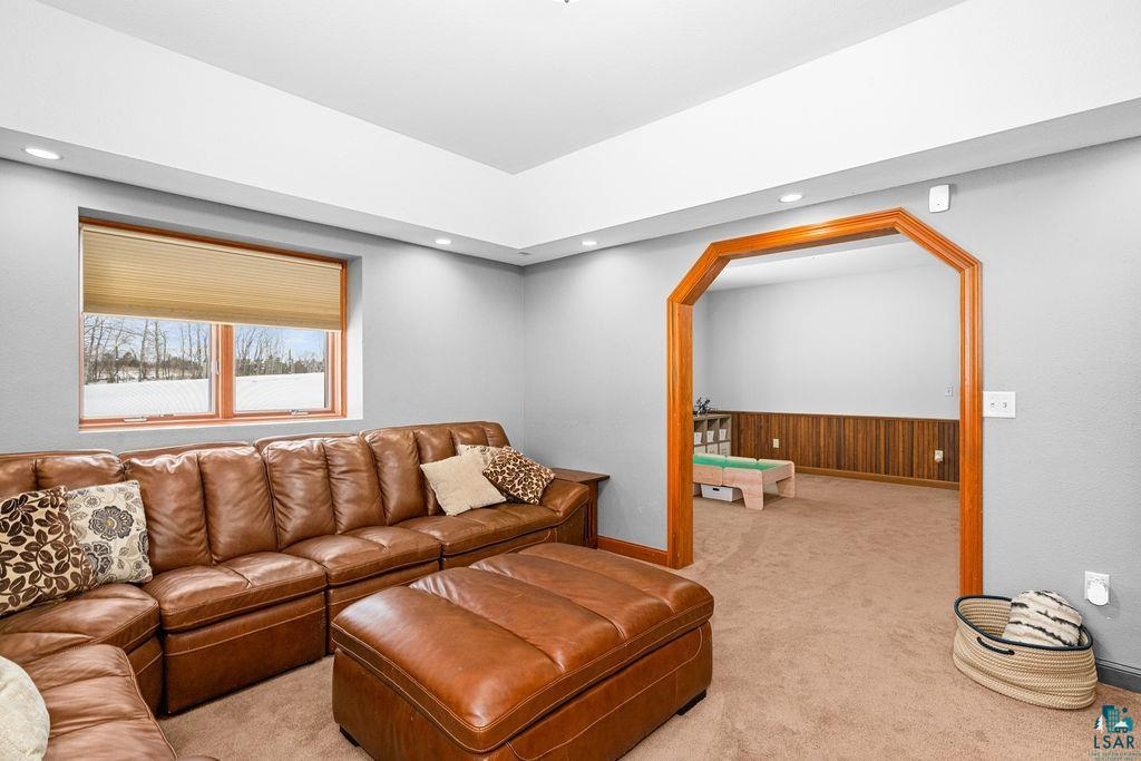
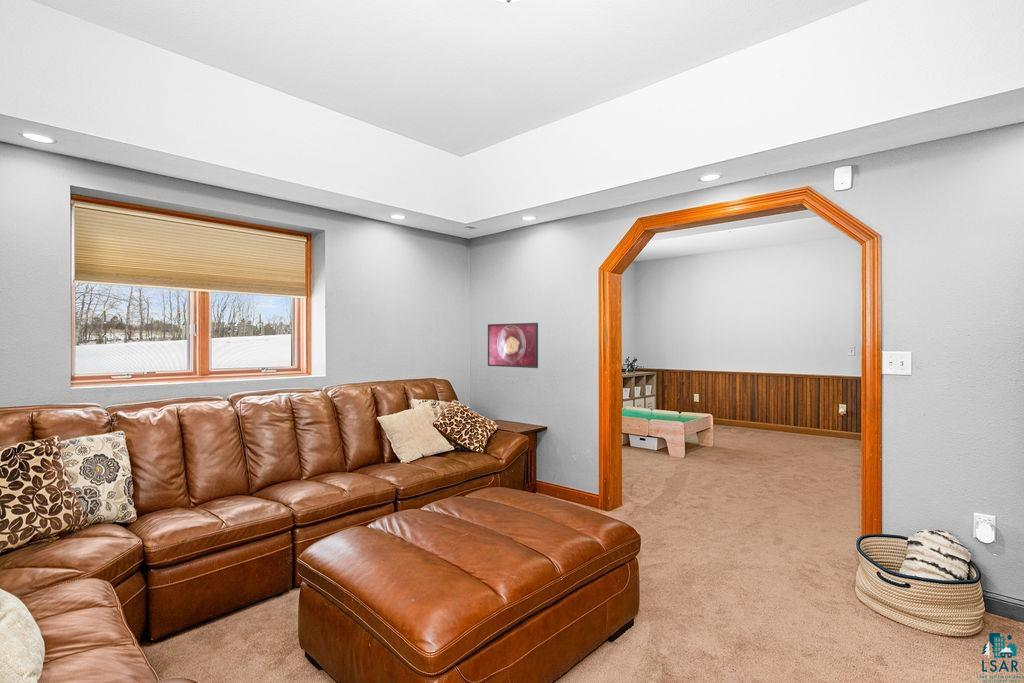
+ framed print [487,322,539,369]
